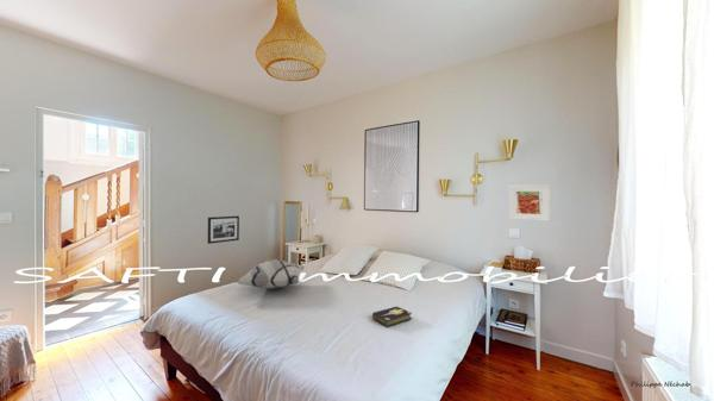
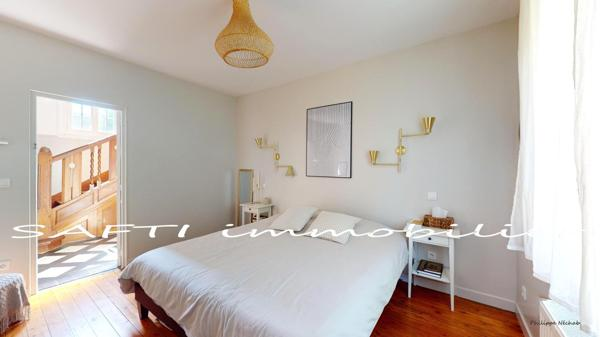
- picture frame [207,215,240,245]
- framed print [507,183,552,223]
- decorative pillow [234,258,307,289]
- hardback book [371,306,413,328]
